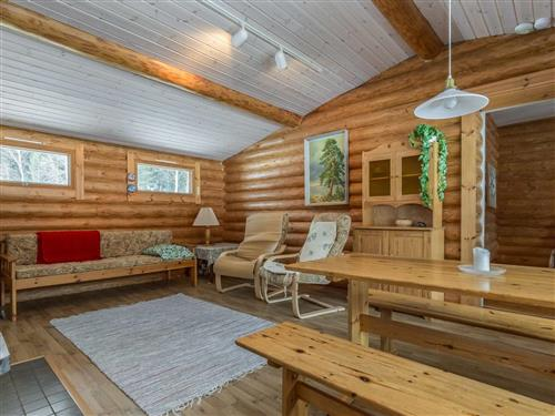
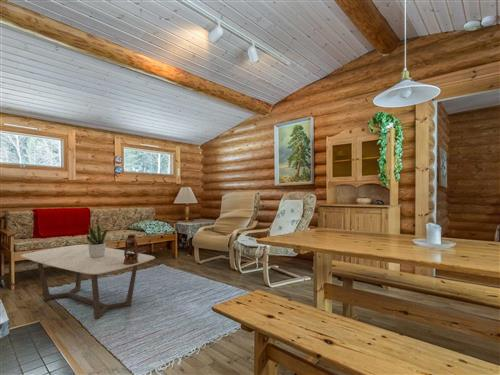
+ coffee table [20,244,156,320]
+ potted plant [86,221,108,258]
+ lantern [123,233,140,265]
